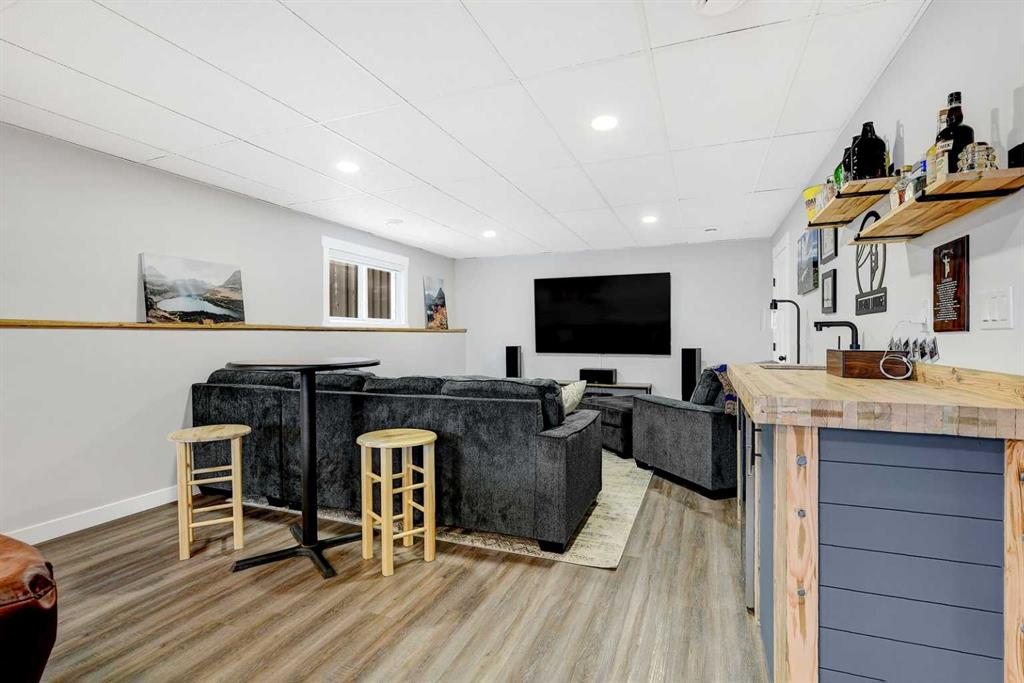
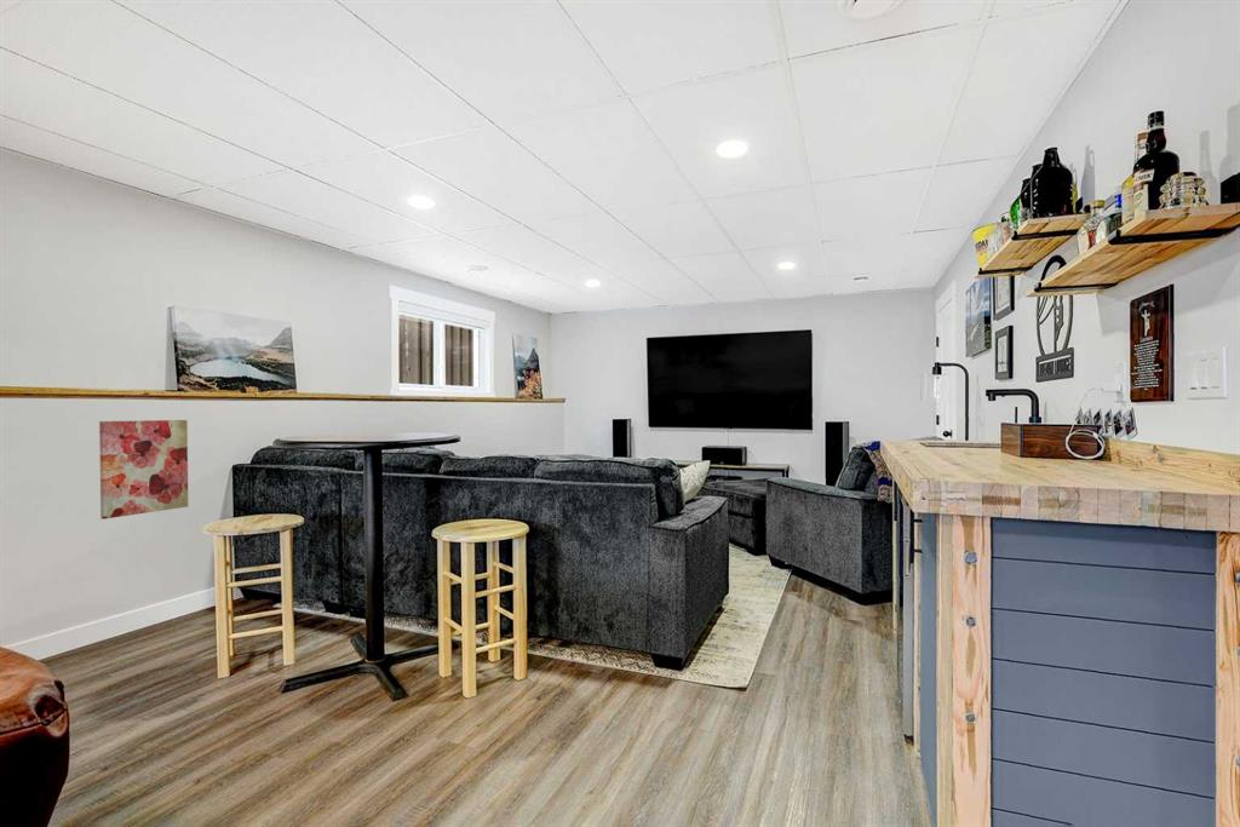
+ wall art [98,419,189,521]
